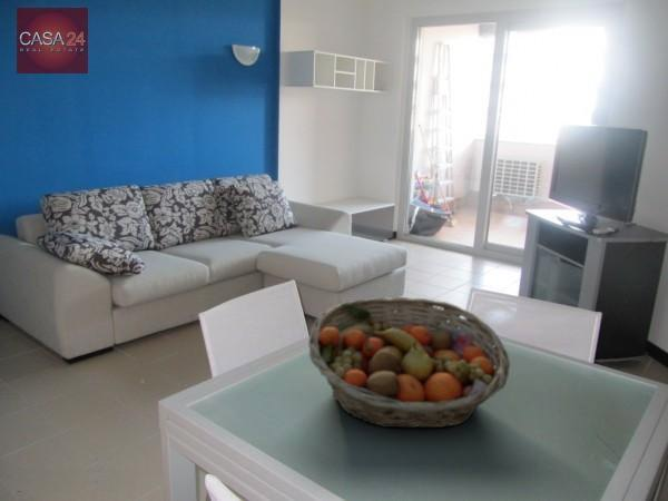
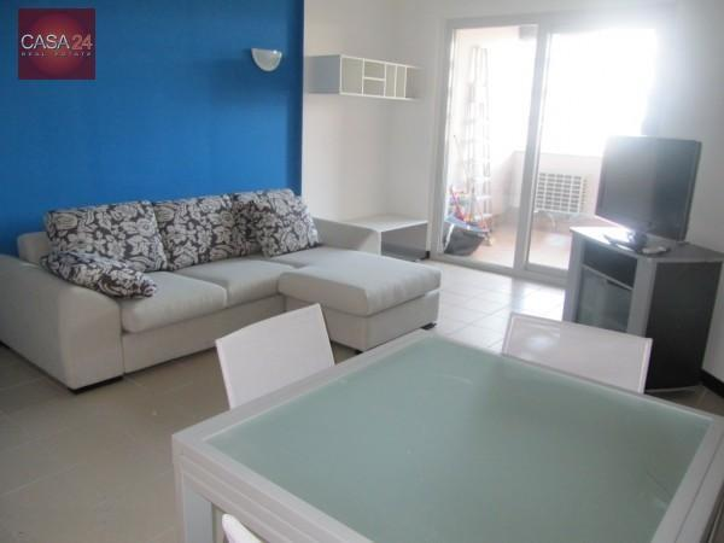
- fruit basket [307,296,511,430]
